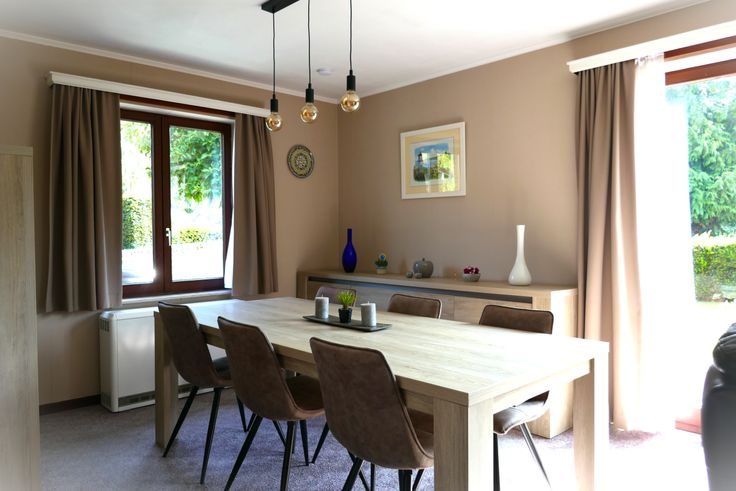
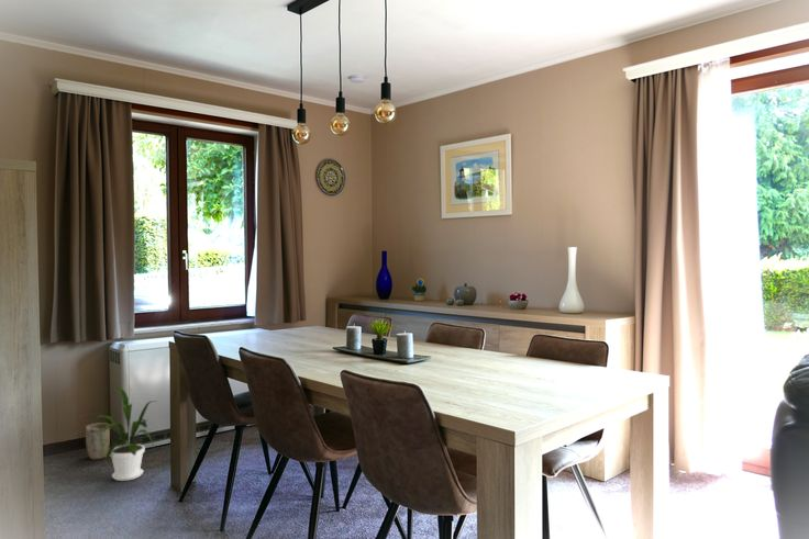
+ house plant [78,386,157,482]
+ plant pot [85,422,111,460]
